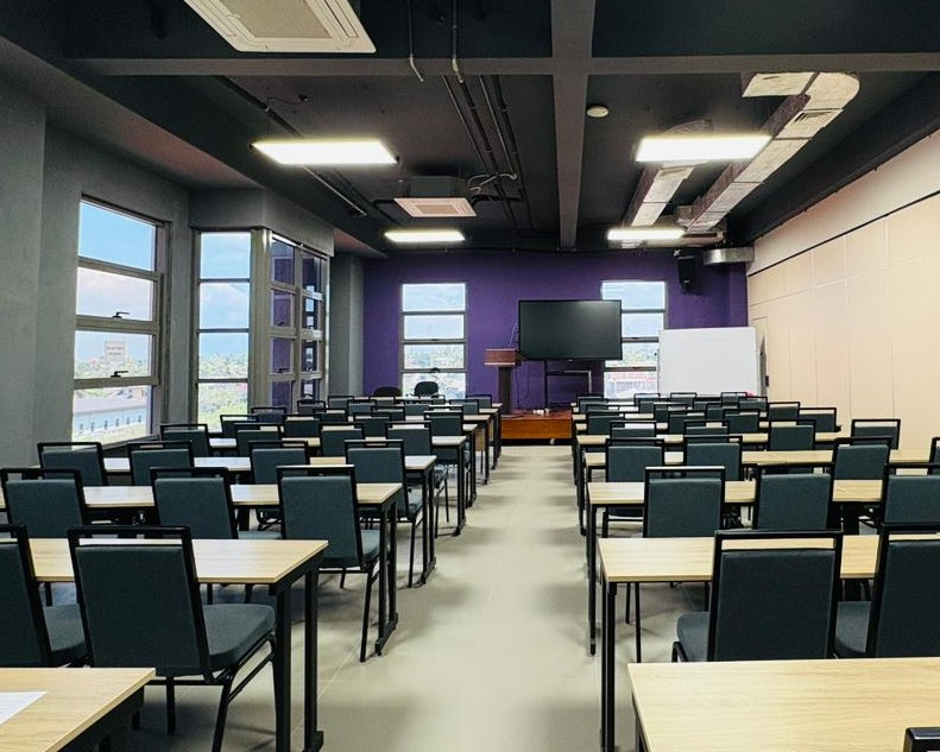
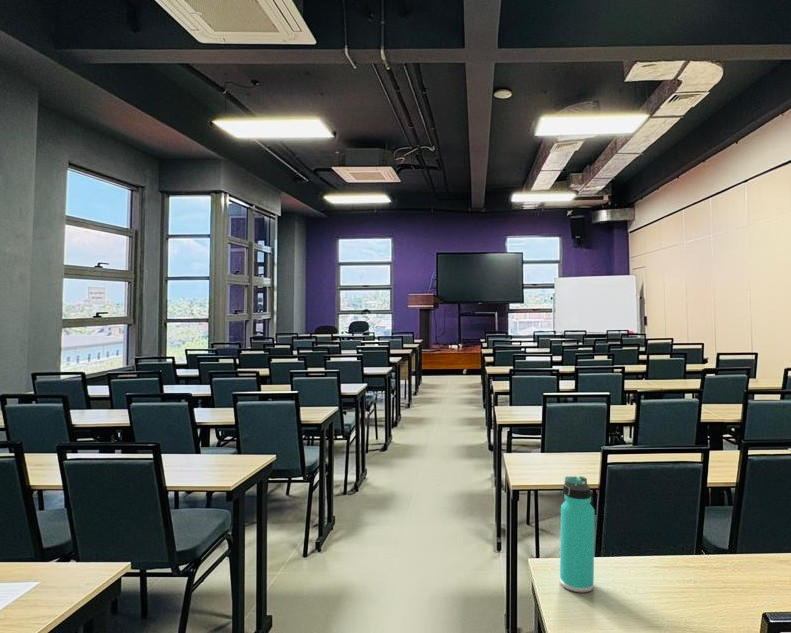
+ thermos bottle [559,475,596,593]
